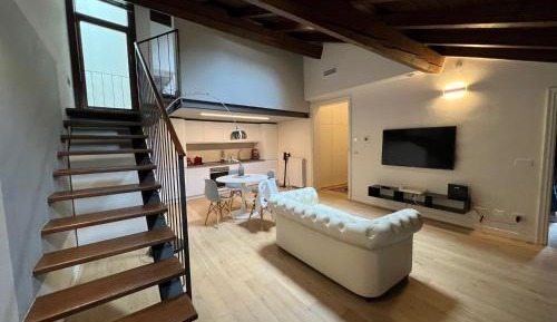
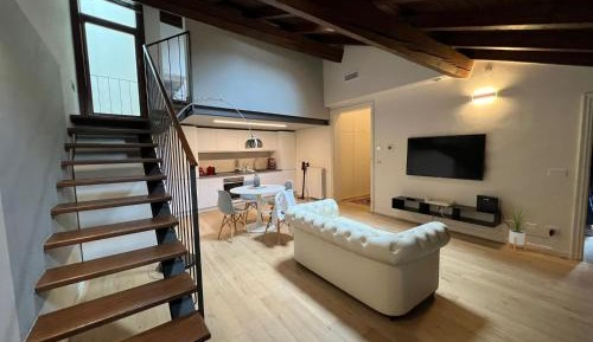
+ house plant [503,204,536,252]
